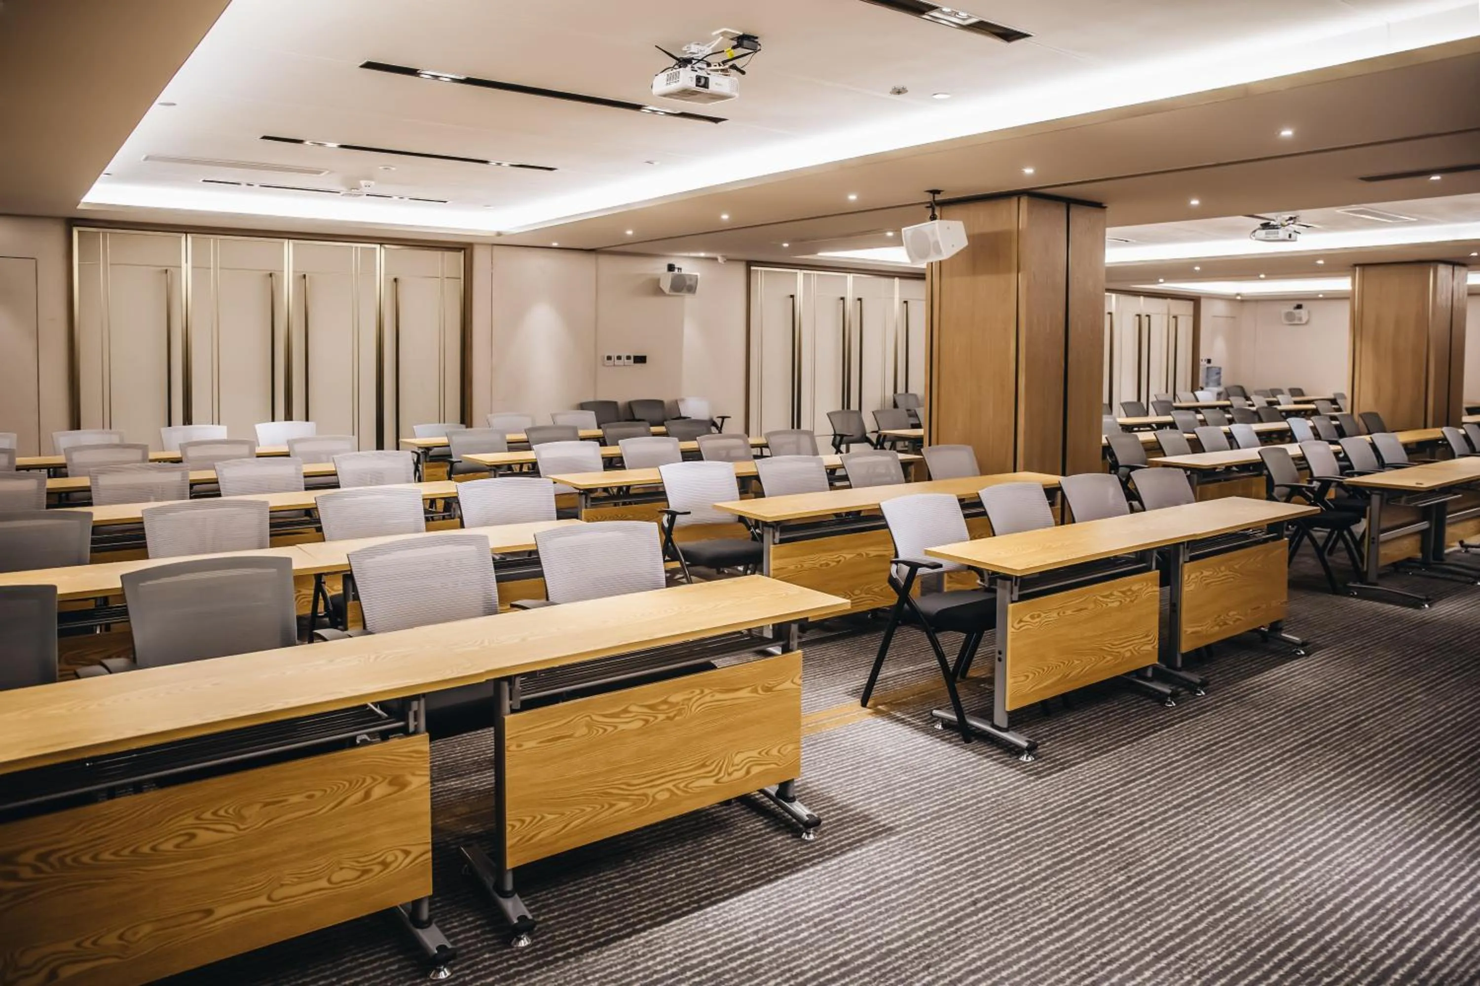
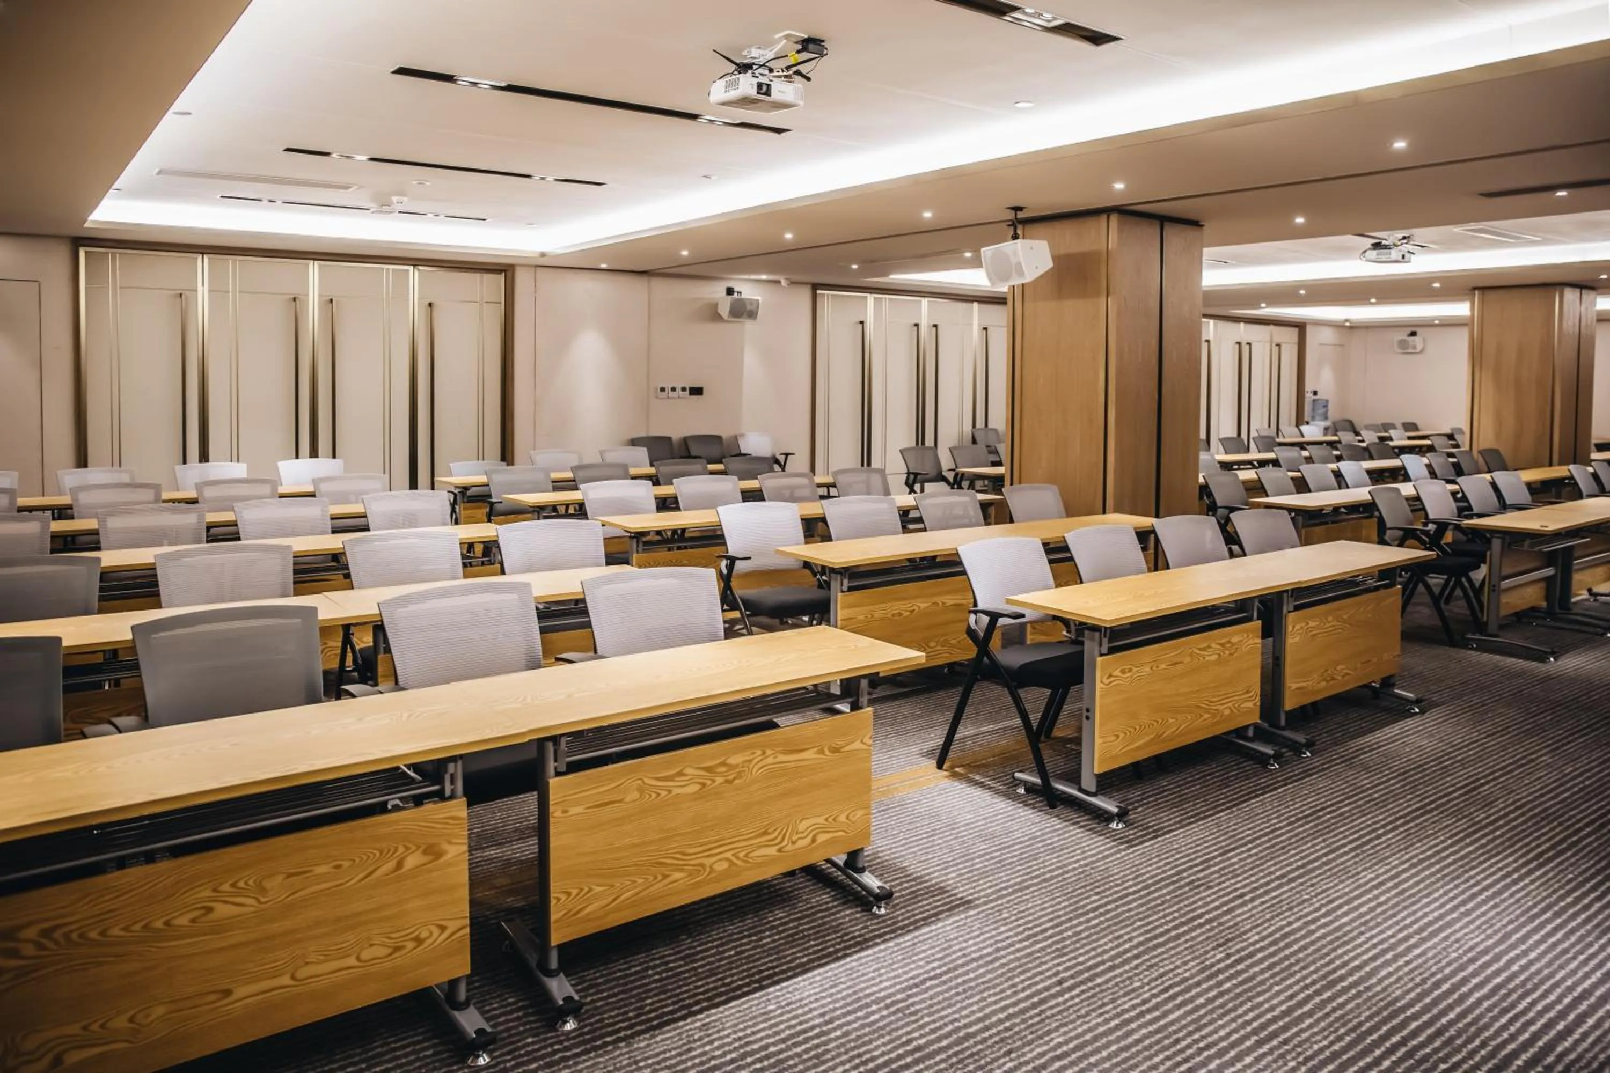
- smoke detector [889,85,908,96]
